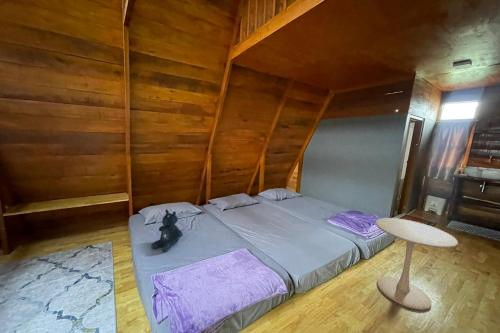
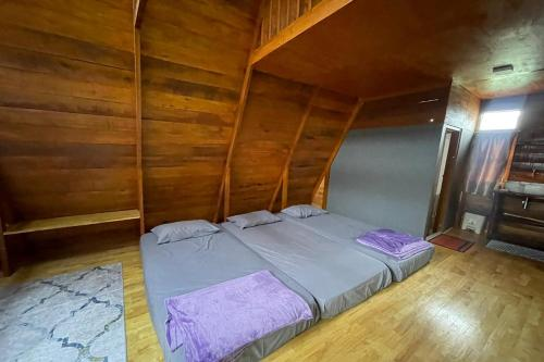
- stuffed bear [150,209,184,253]
- side table [375,217,459,311]
